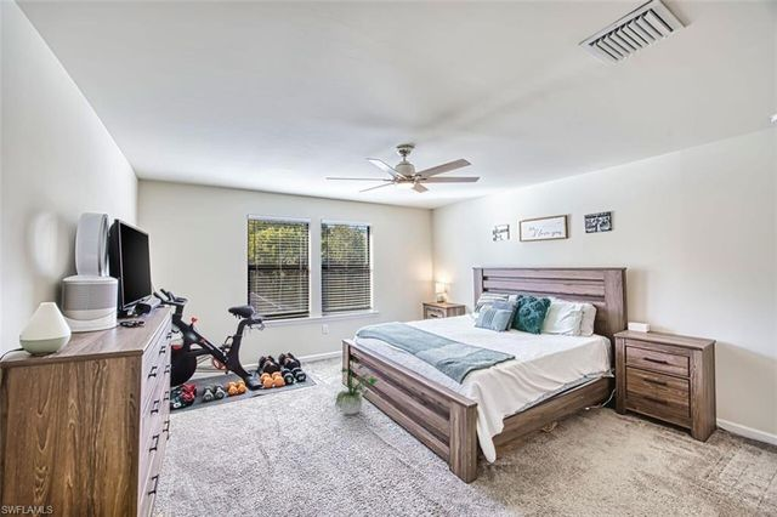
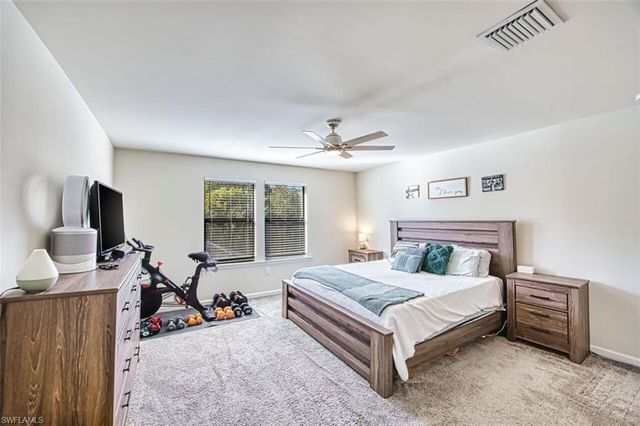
- potted plant [334,352,379,416]
